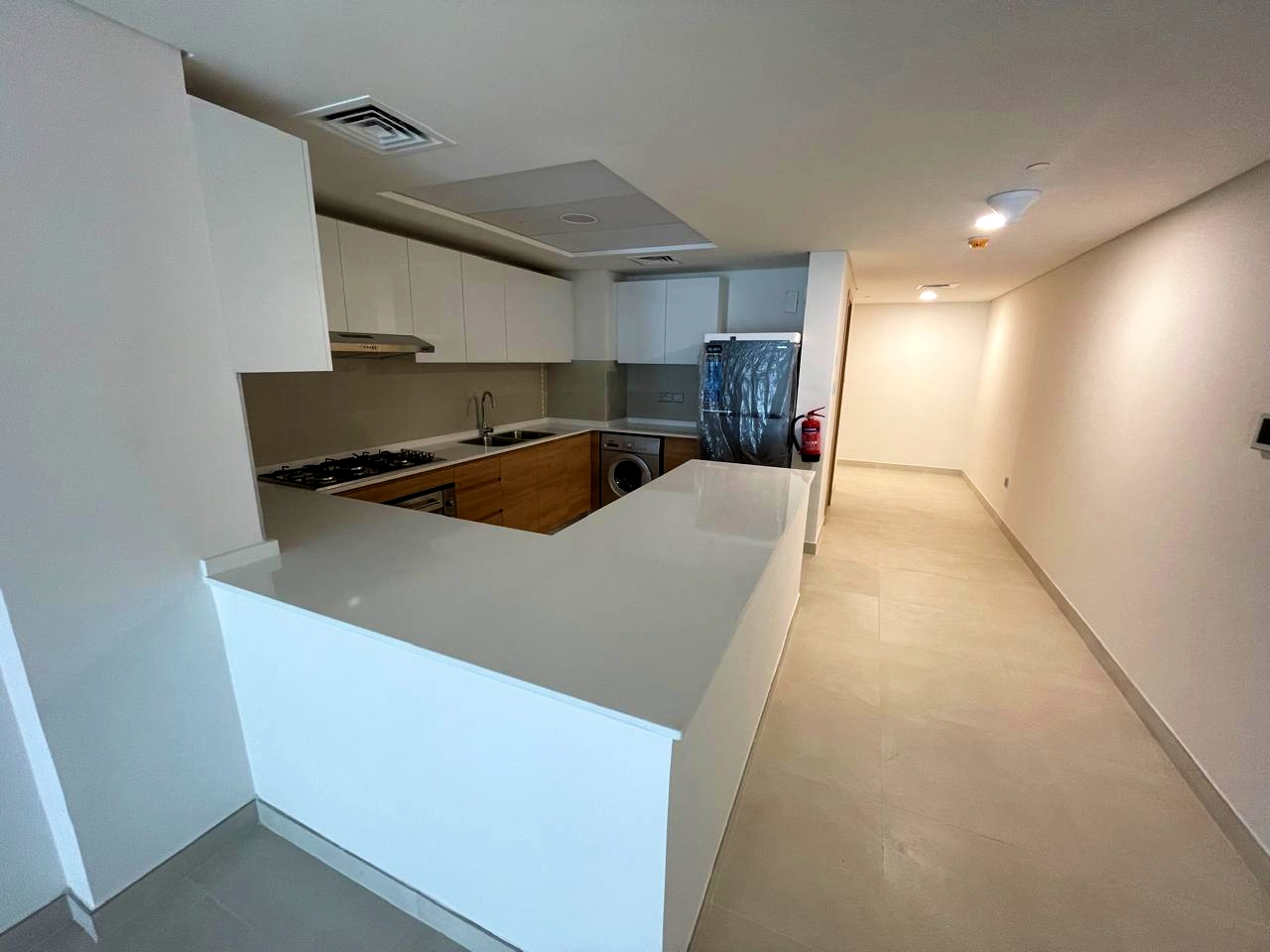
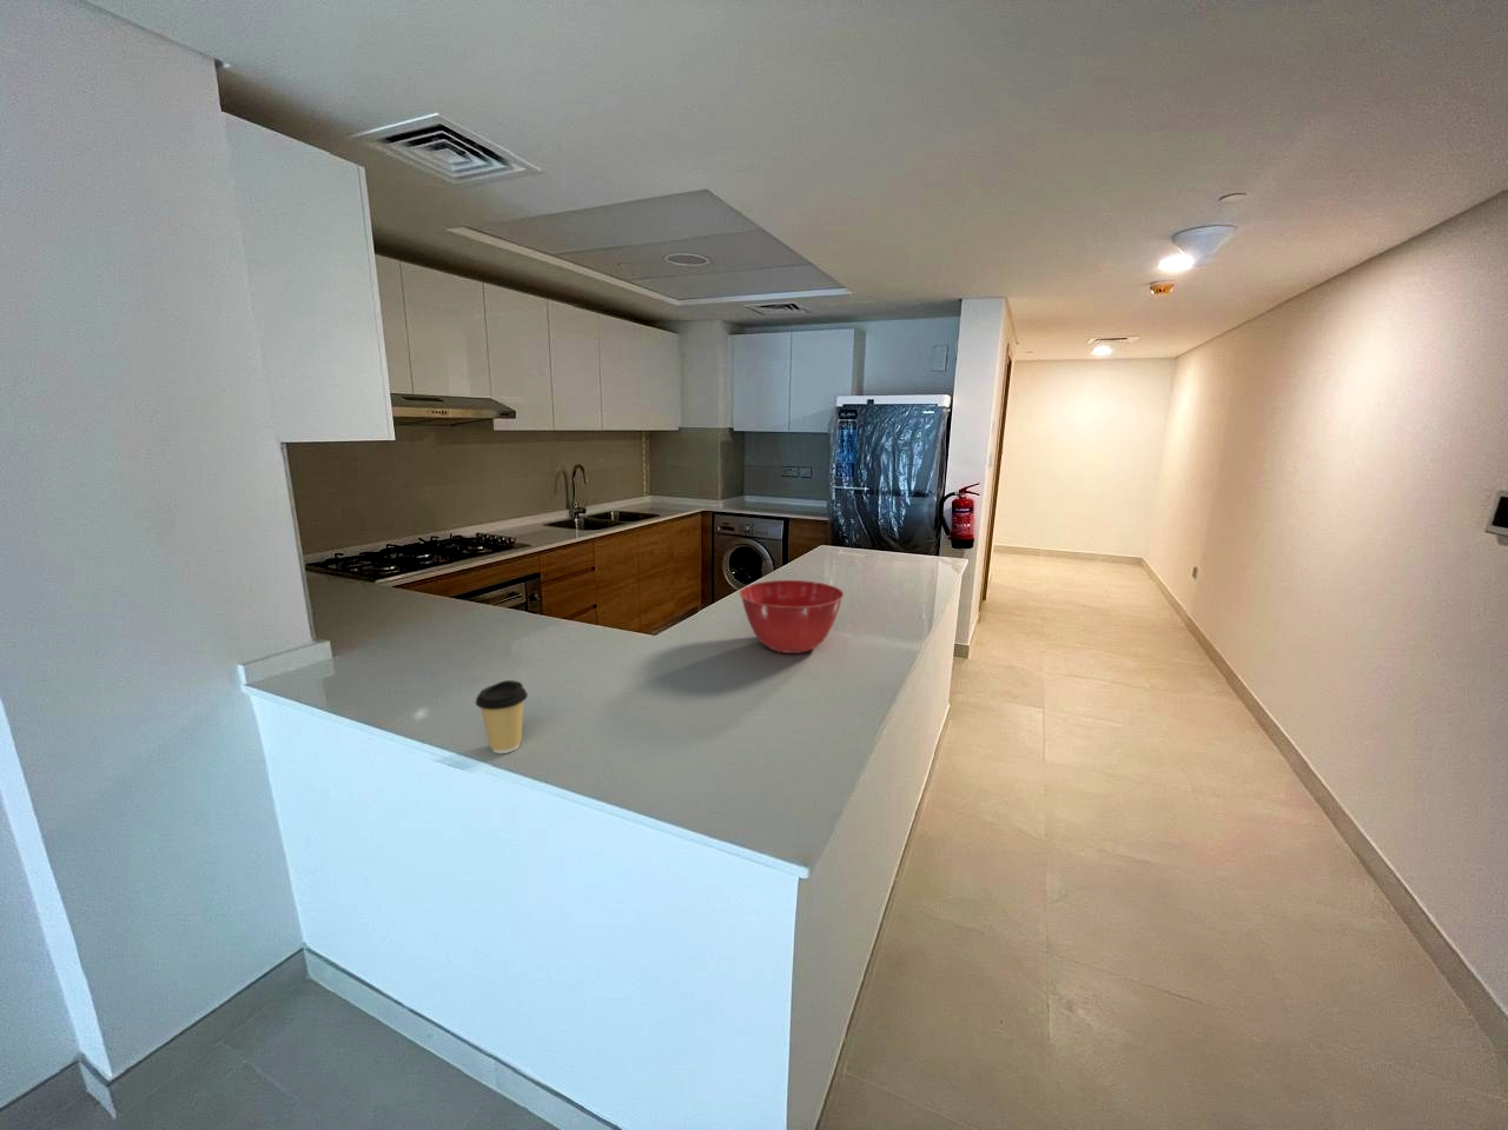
+ mixing bowl [739,579,844,654]
+ coffee cup [475,679,528,755]
